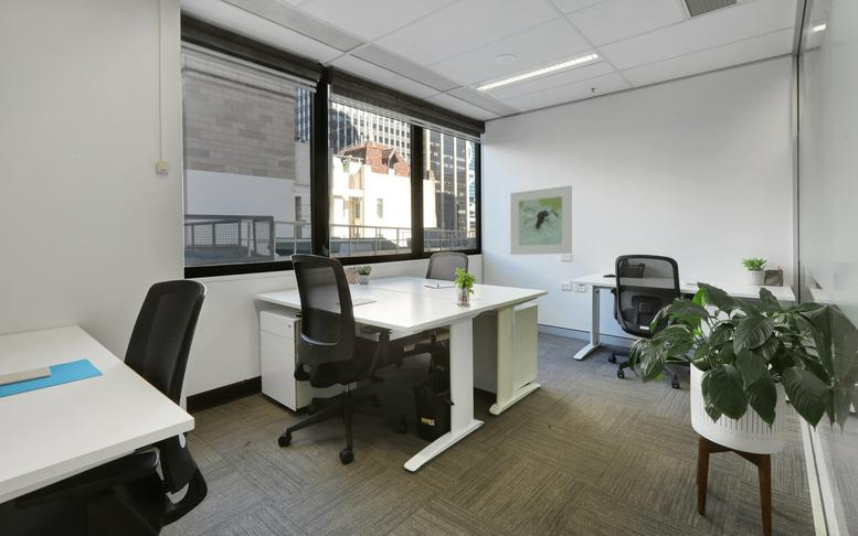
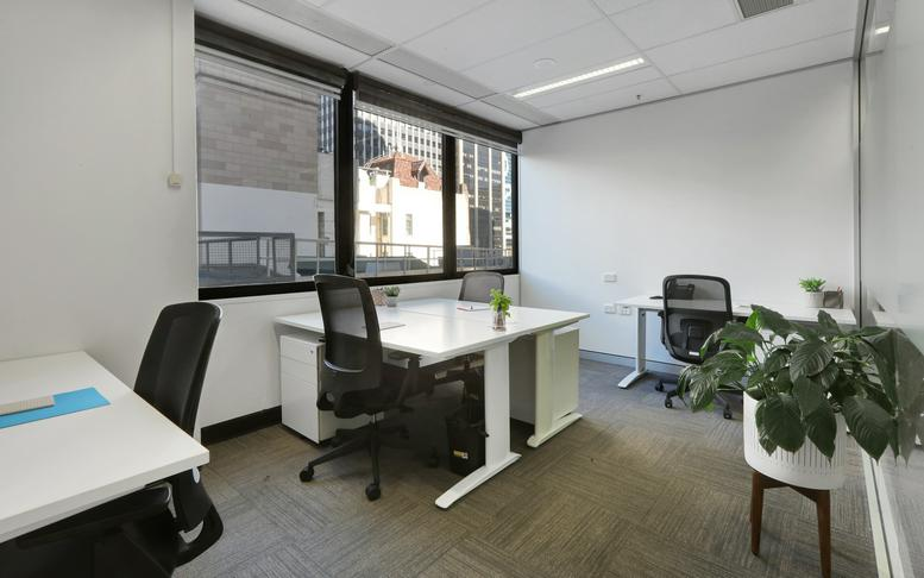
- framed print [509,184,573,256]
